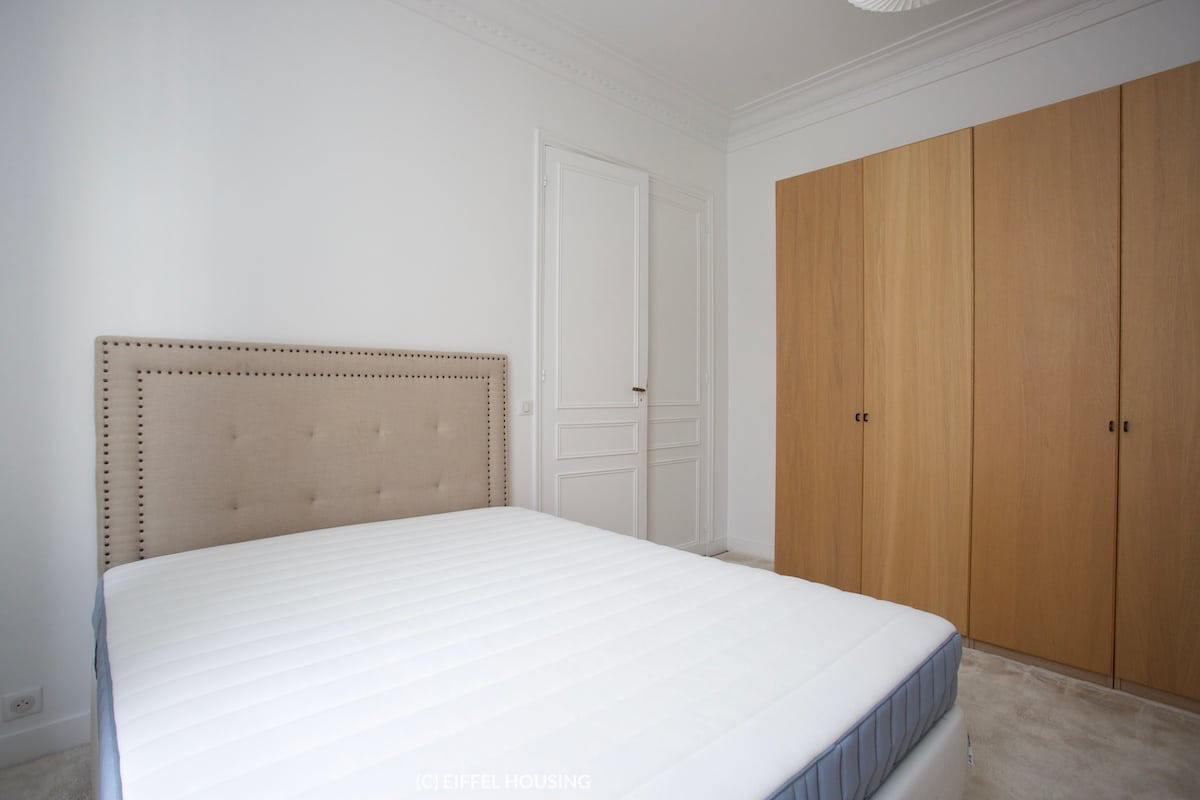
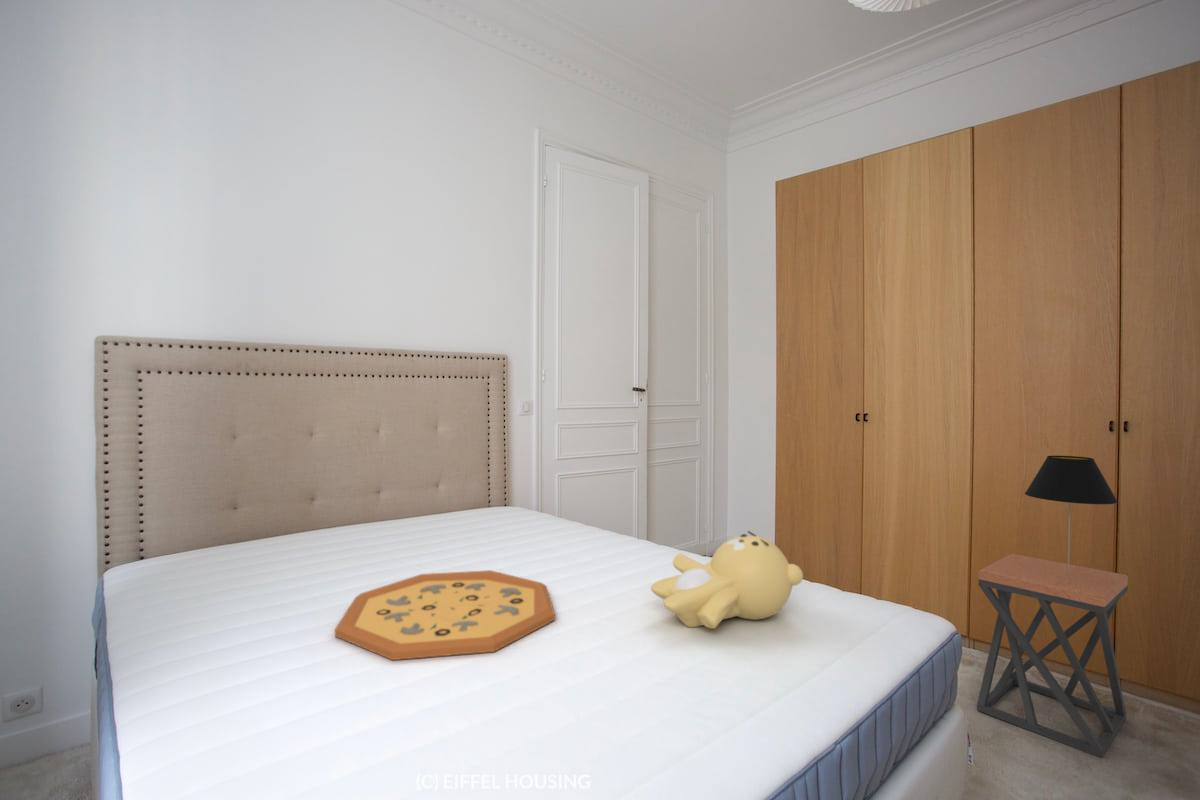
+ table lamp [1024,455,1119,573]
+ stool [976,553,1129,759]
+ teddy bear [650,530,804,630]
+ decorative tray [334,569,556,661]
